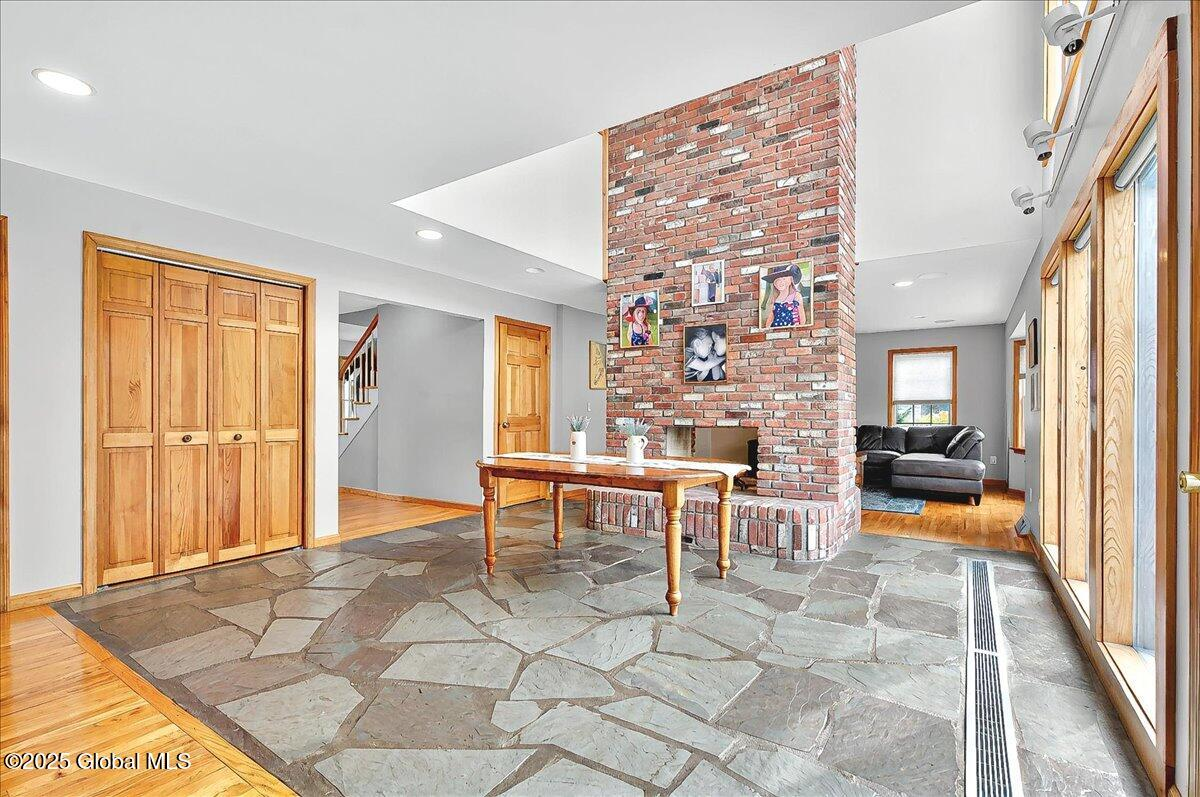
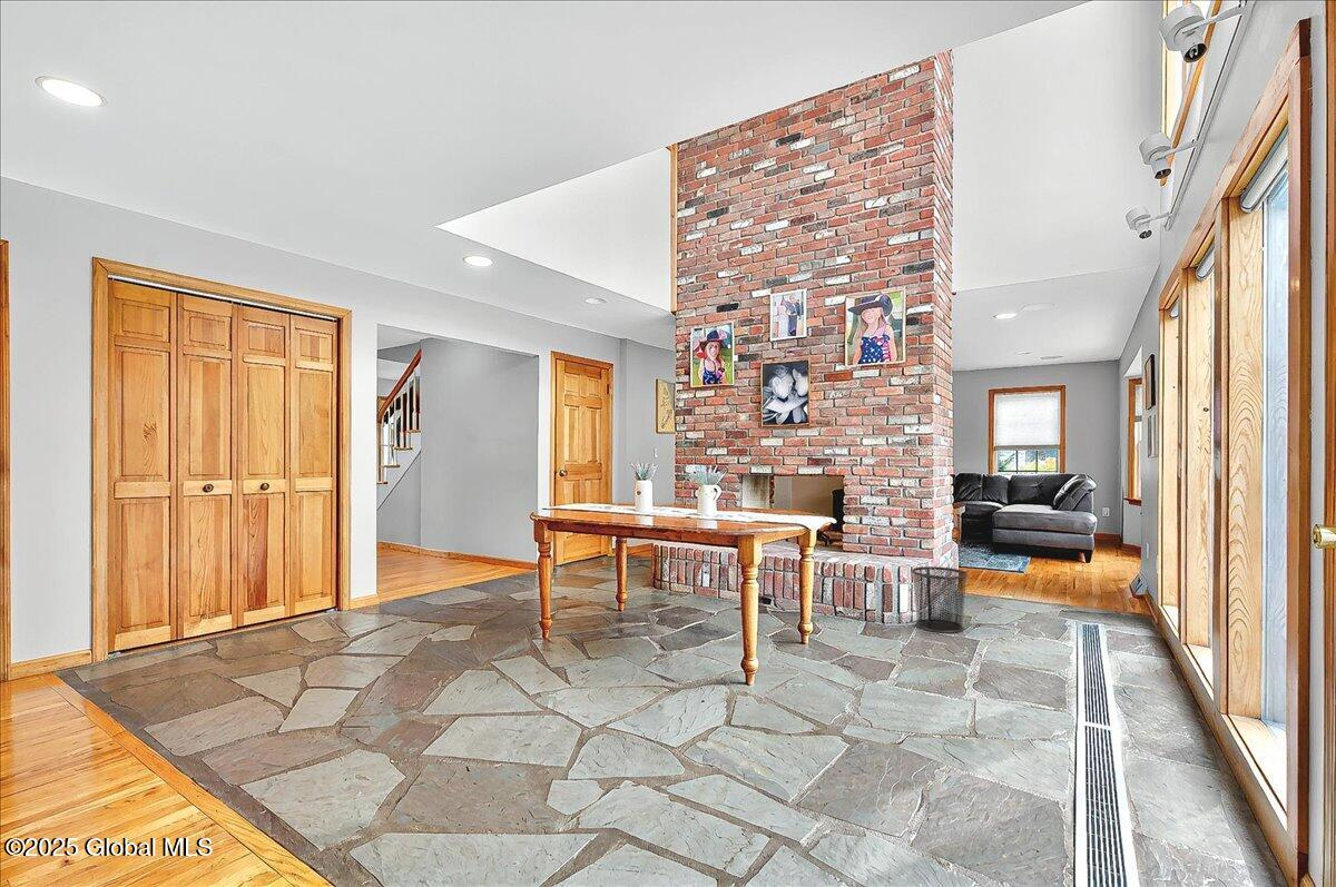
+ waste bin [911,565,969,634]
